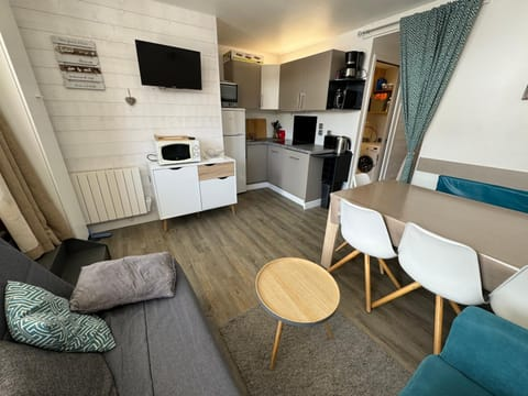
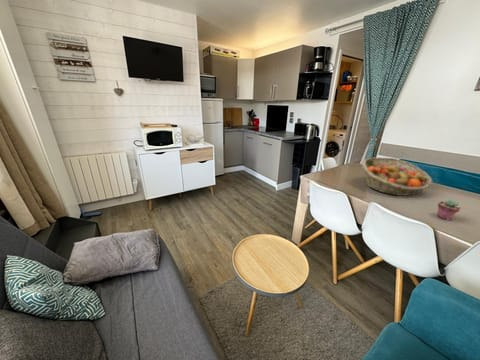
+ fruit basket [361,156,433,197]
+ potted succulent [436,199,462,221]
